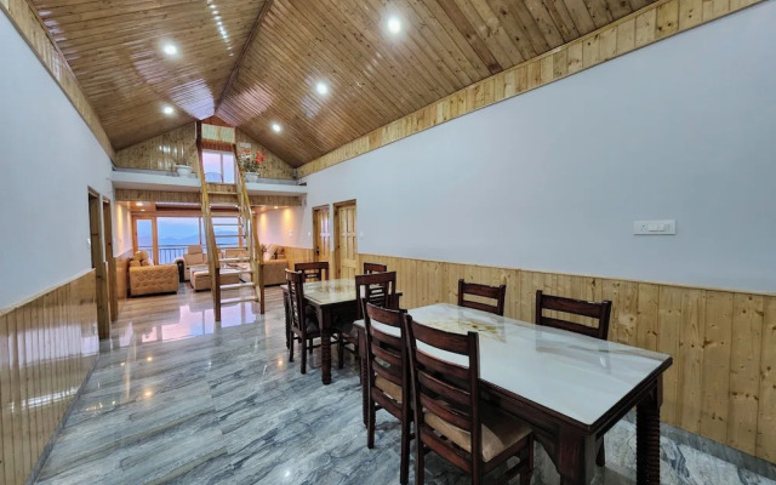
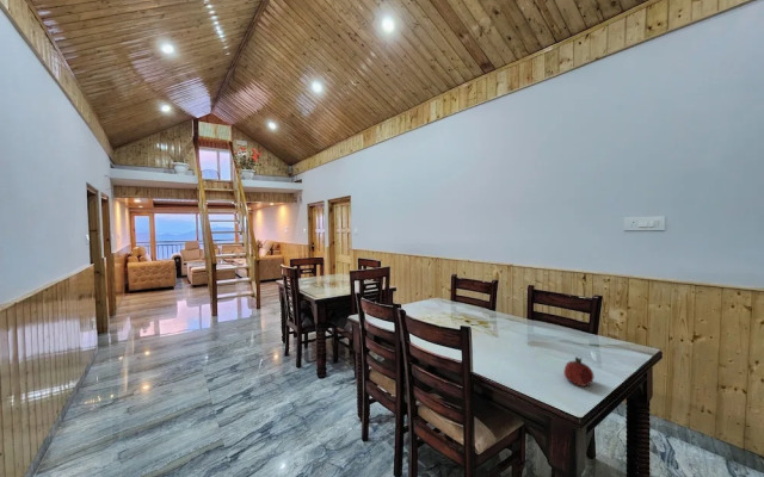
+ fruit [562,355,594,388]
